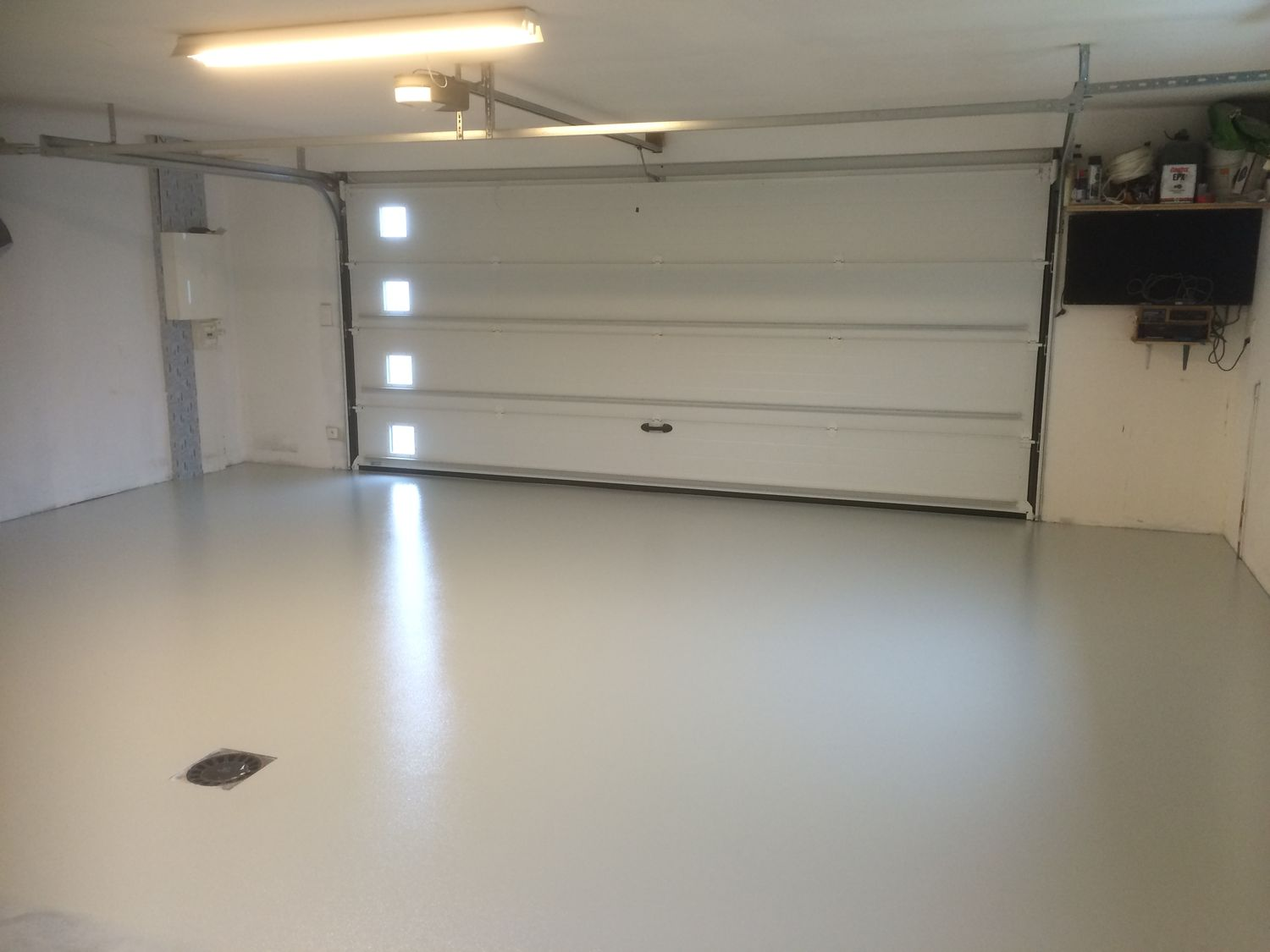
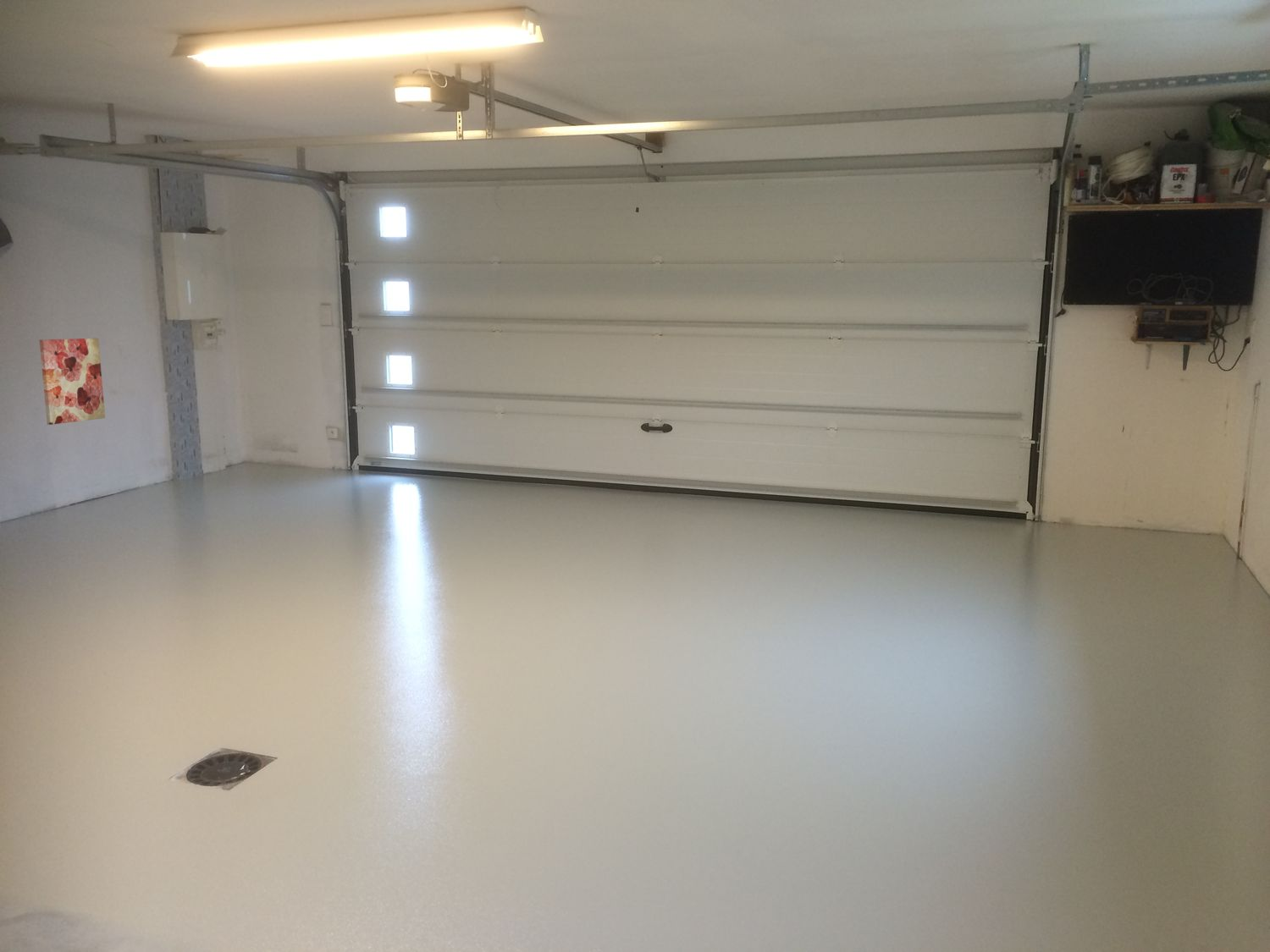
+ wall art [38,338,106,426]
